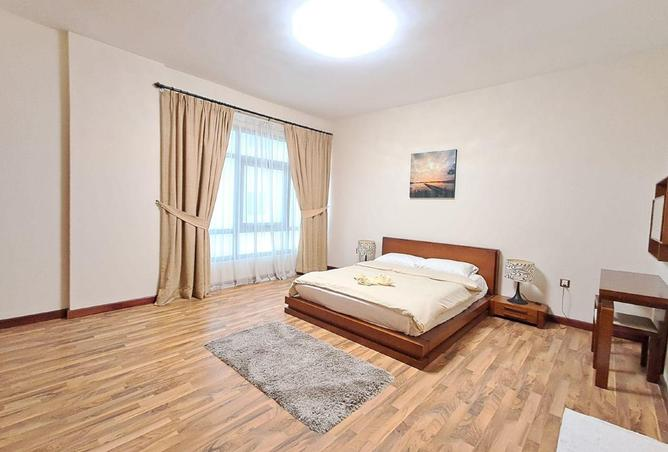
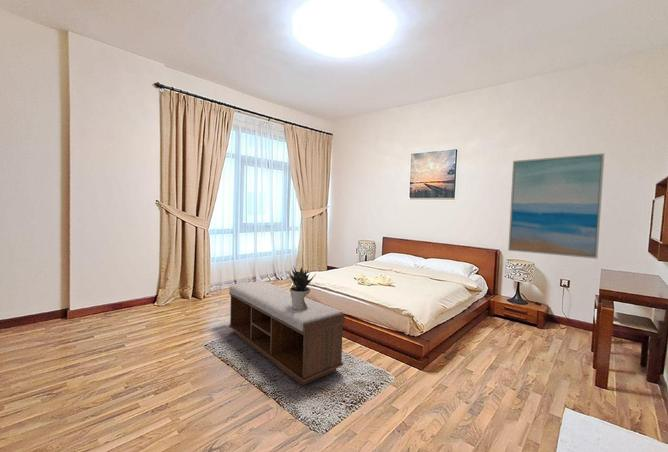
+ wall art [507,152,605,260]
+ bench [228,280,346,386]
+ potted plant [288,267,317,310]
